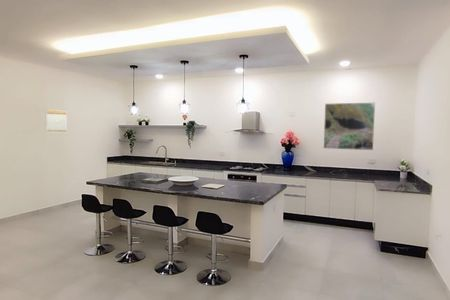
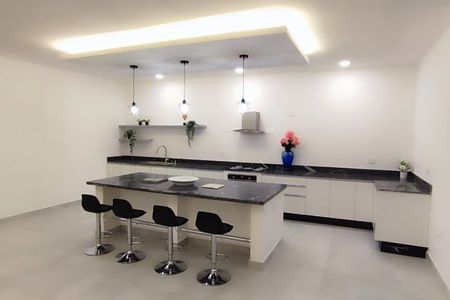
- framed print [45,109,68,133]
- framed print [323,102,376,151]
